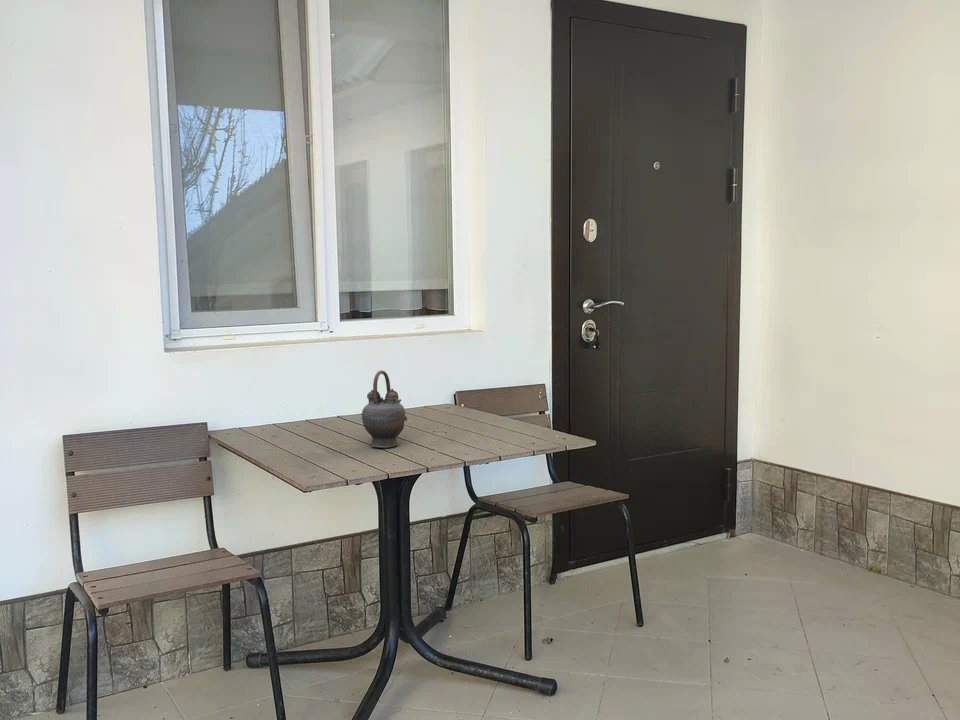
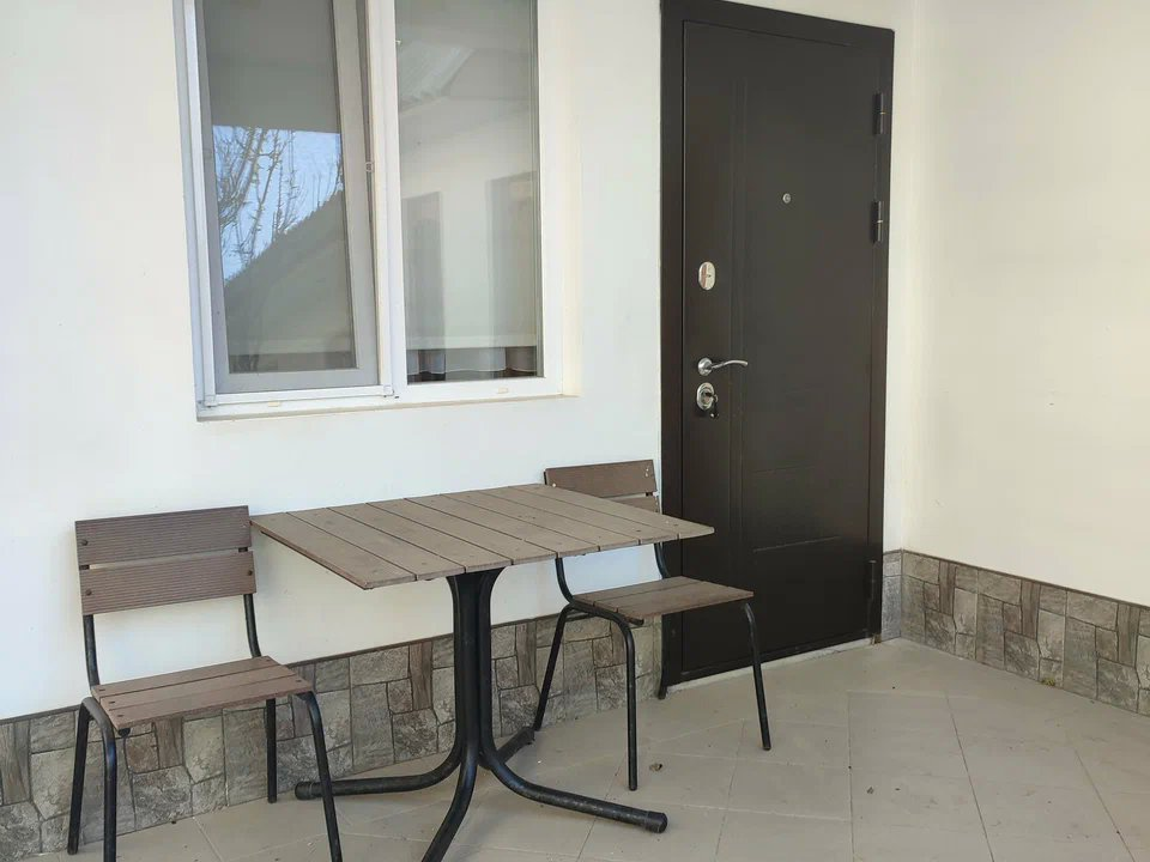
- teapot [361,369,409,449]
